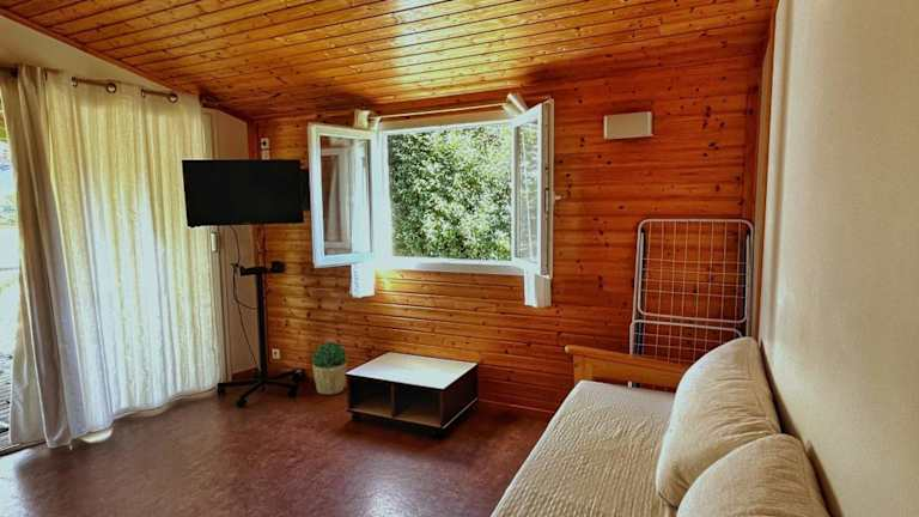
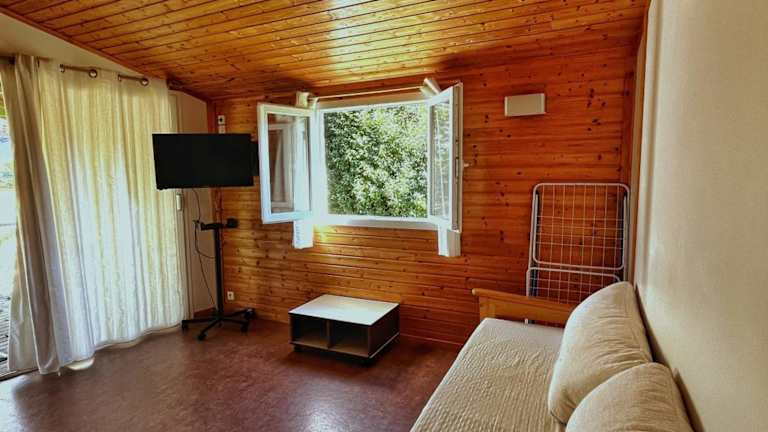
- potted plant [311,340,348,396]
